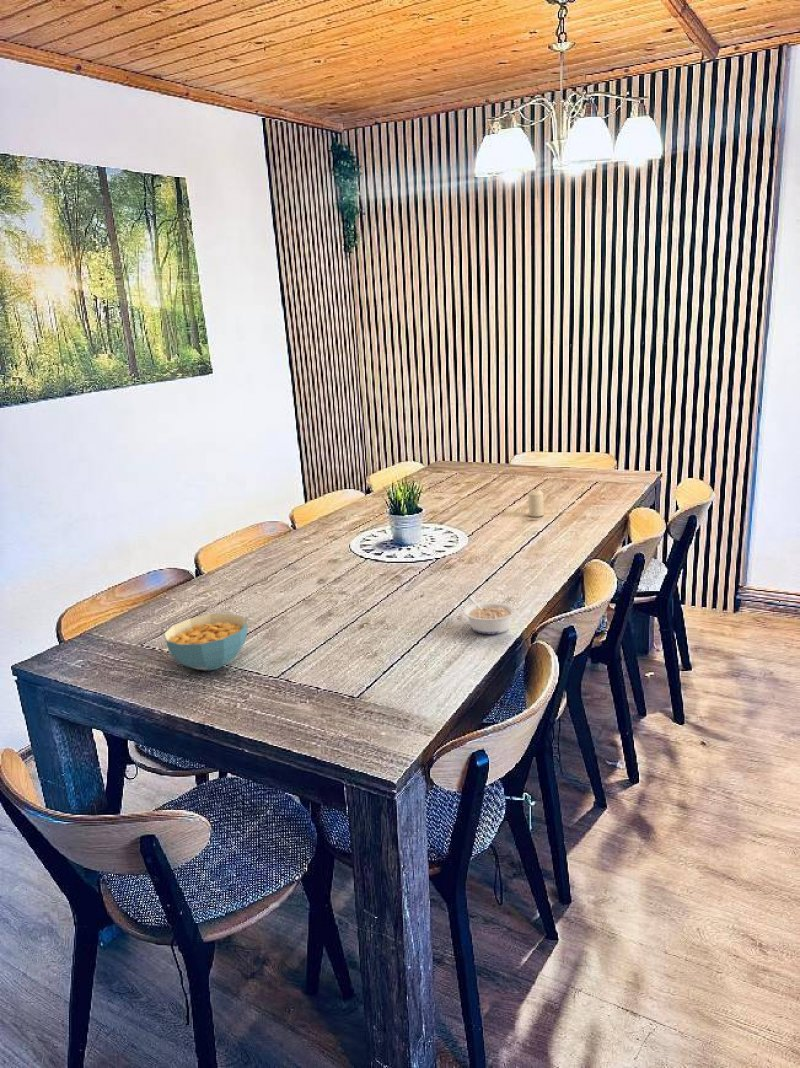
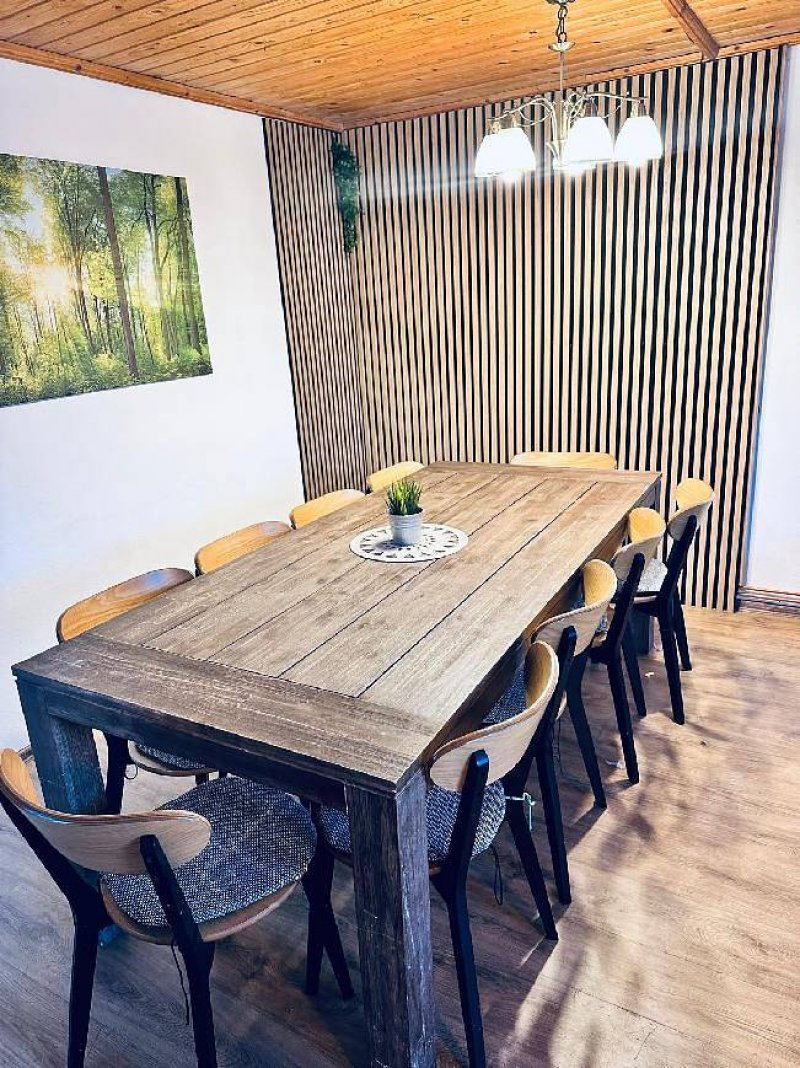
- cereal bowl [163,613,248,672]
- candle [527,488,545,518]
- legume [462,596,517,635]
